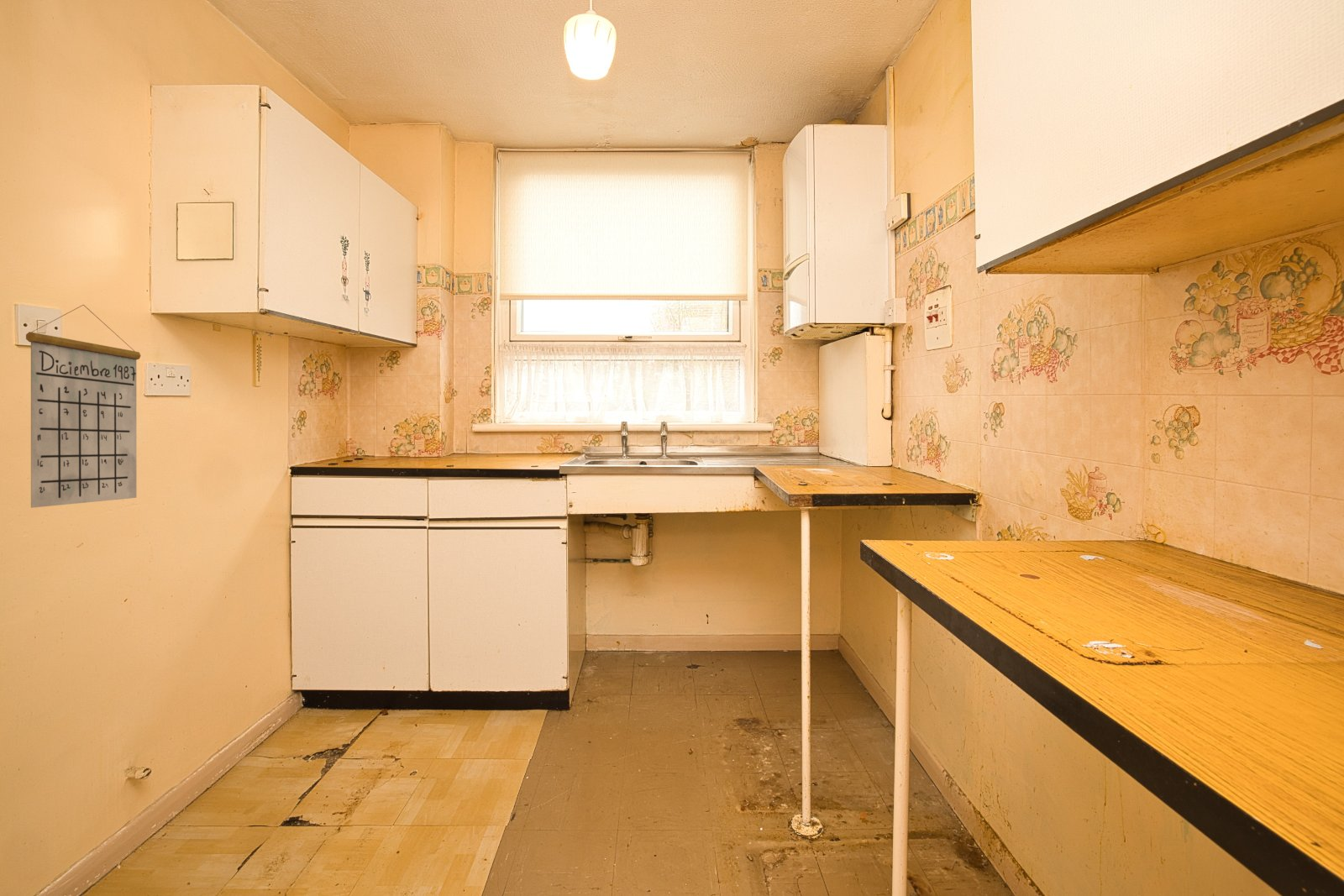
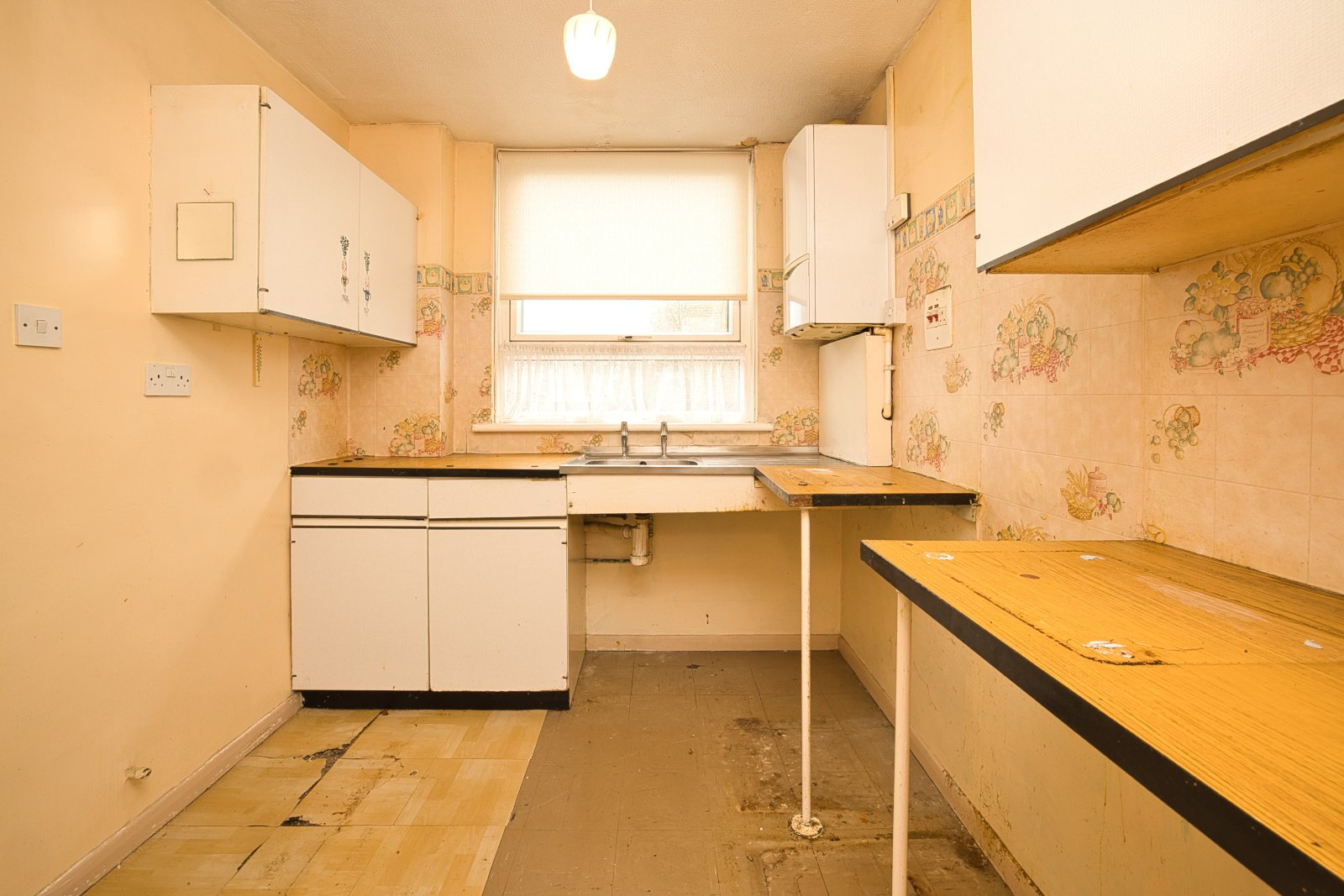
- calendar [25,304,142,509]
